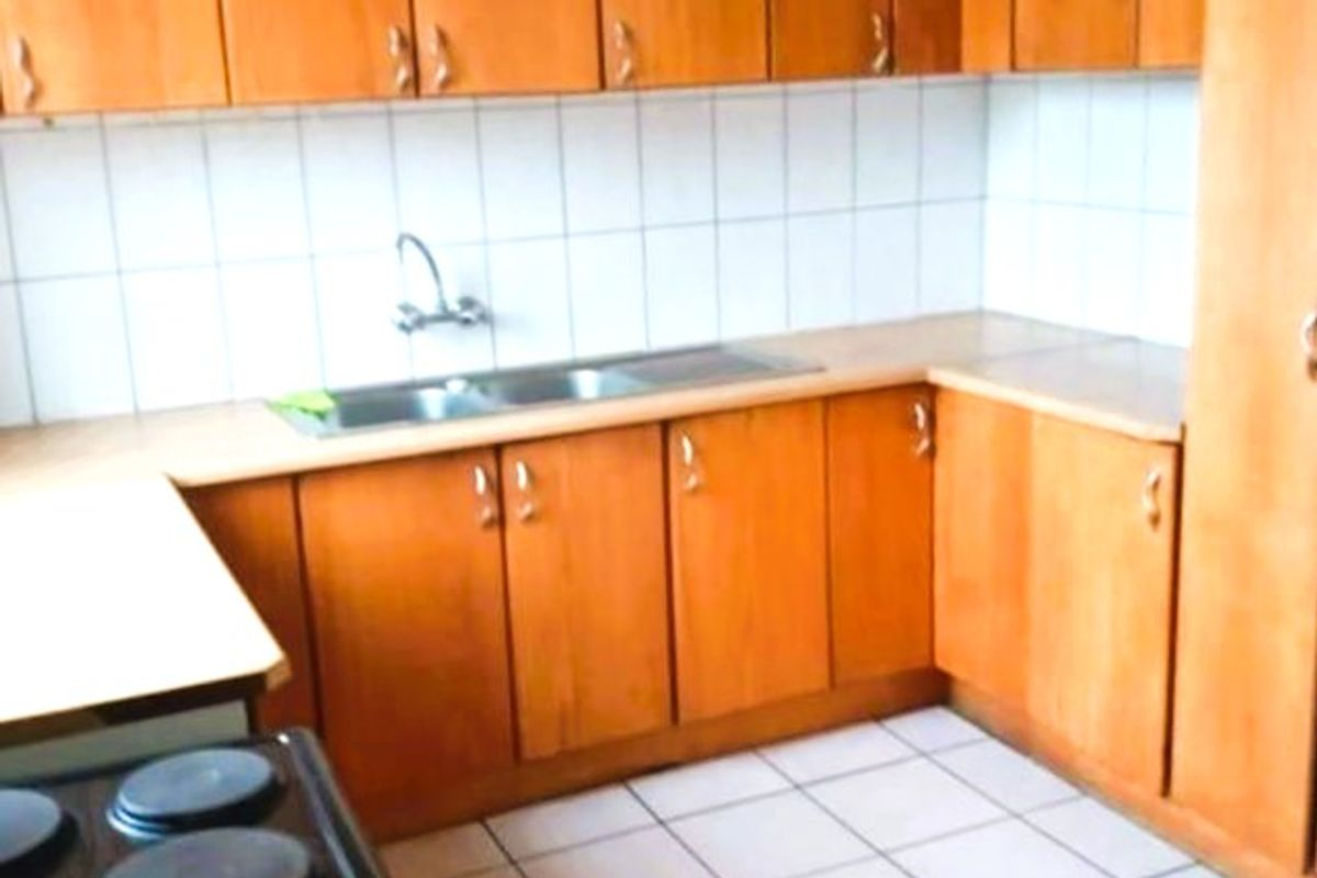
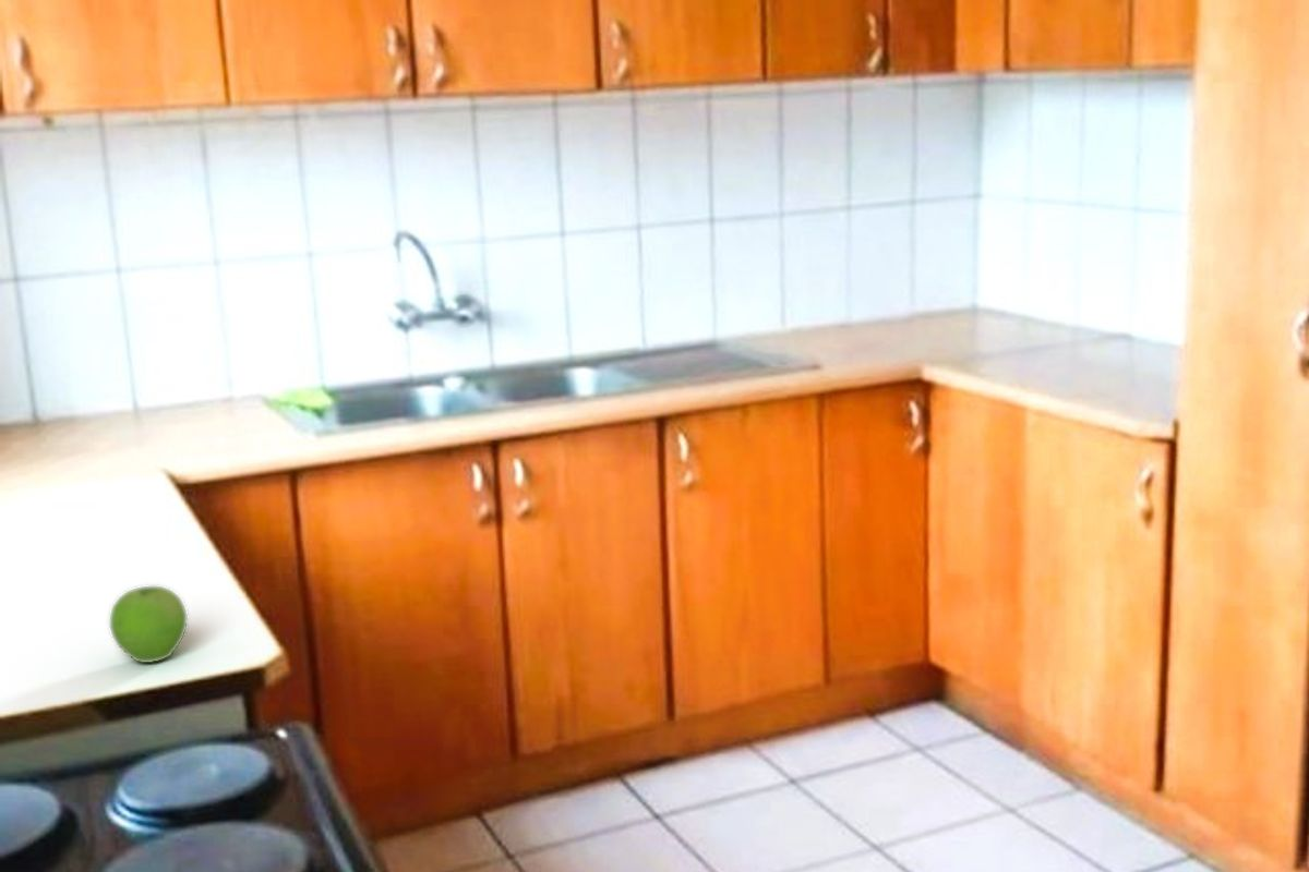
+ fruit [109,585,189,664]
